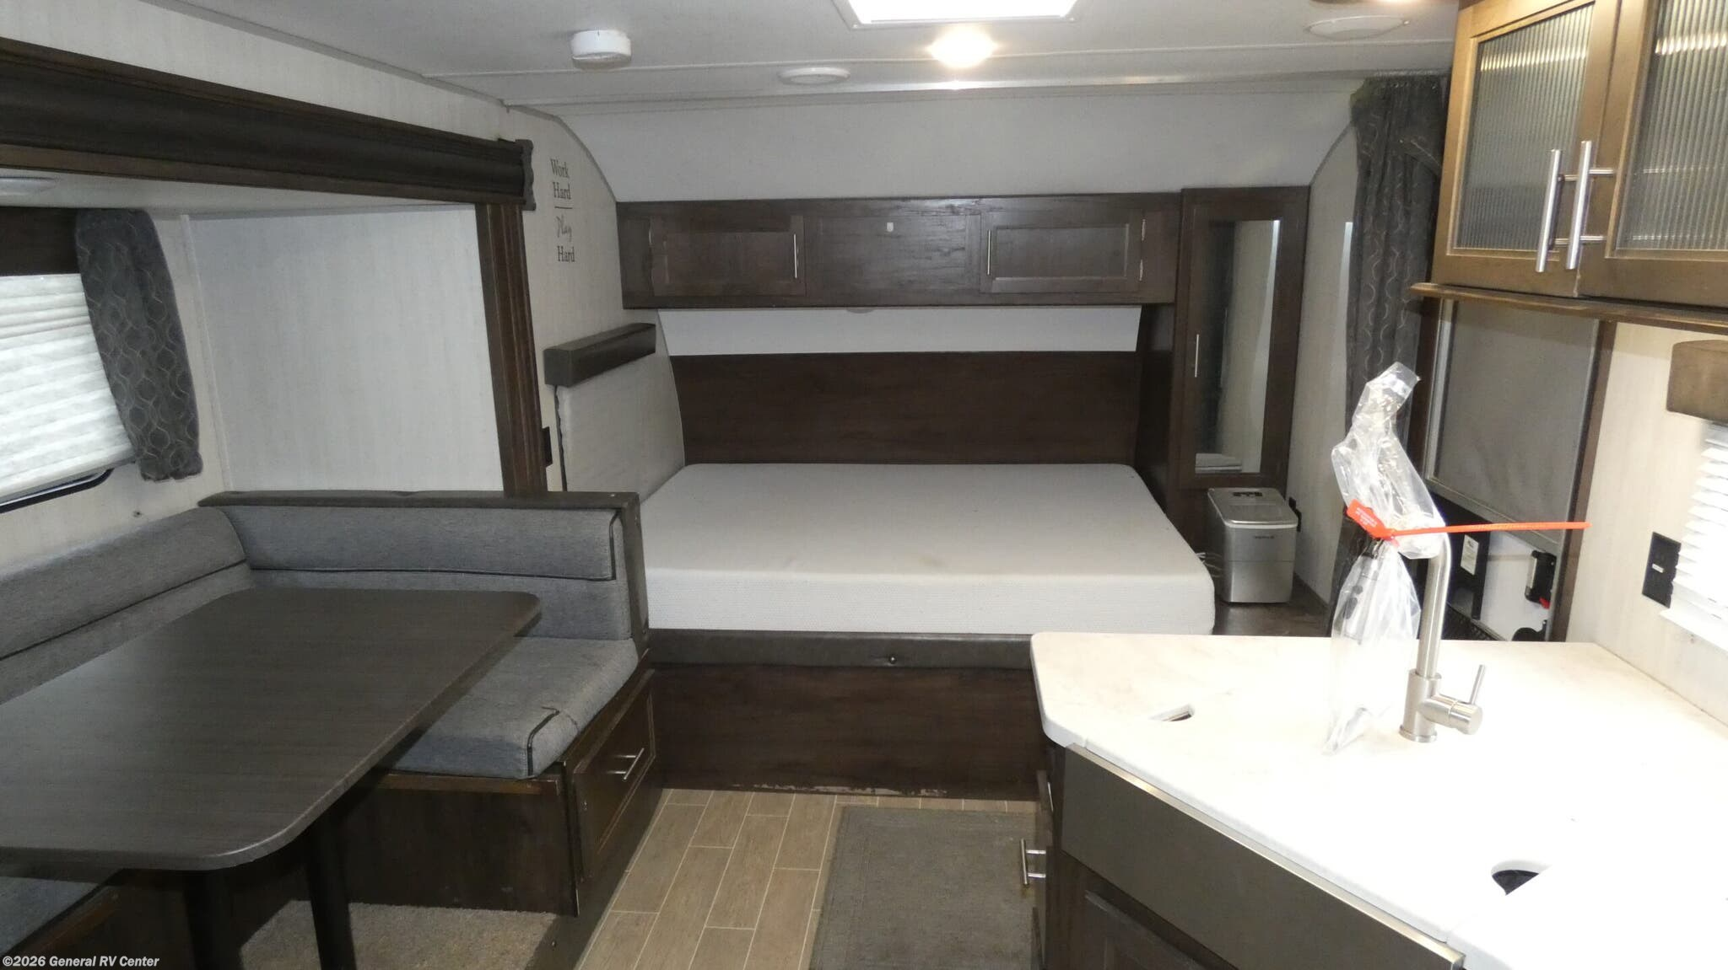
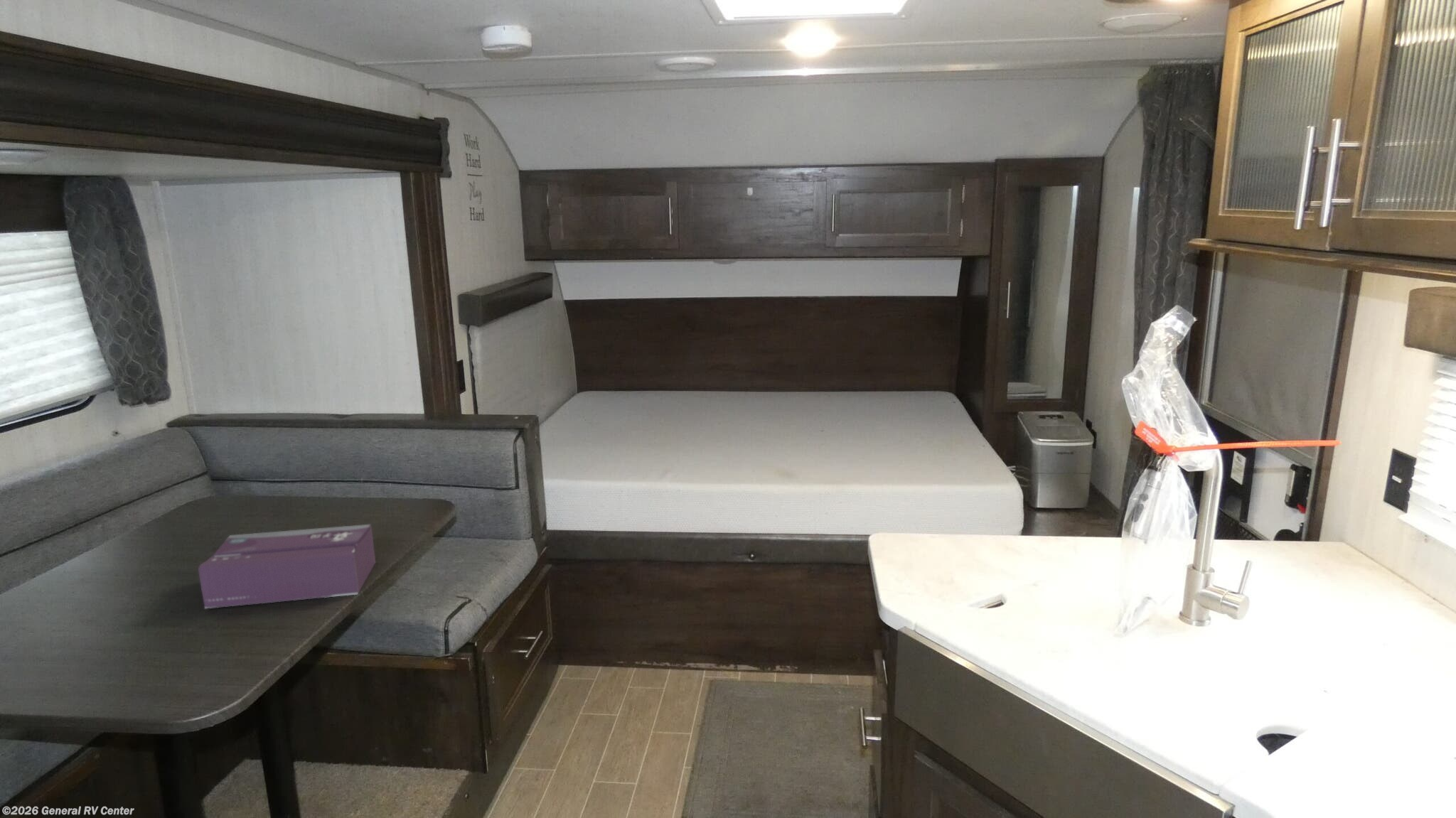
+ tissue box [198,524,376,609]
